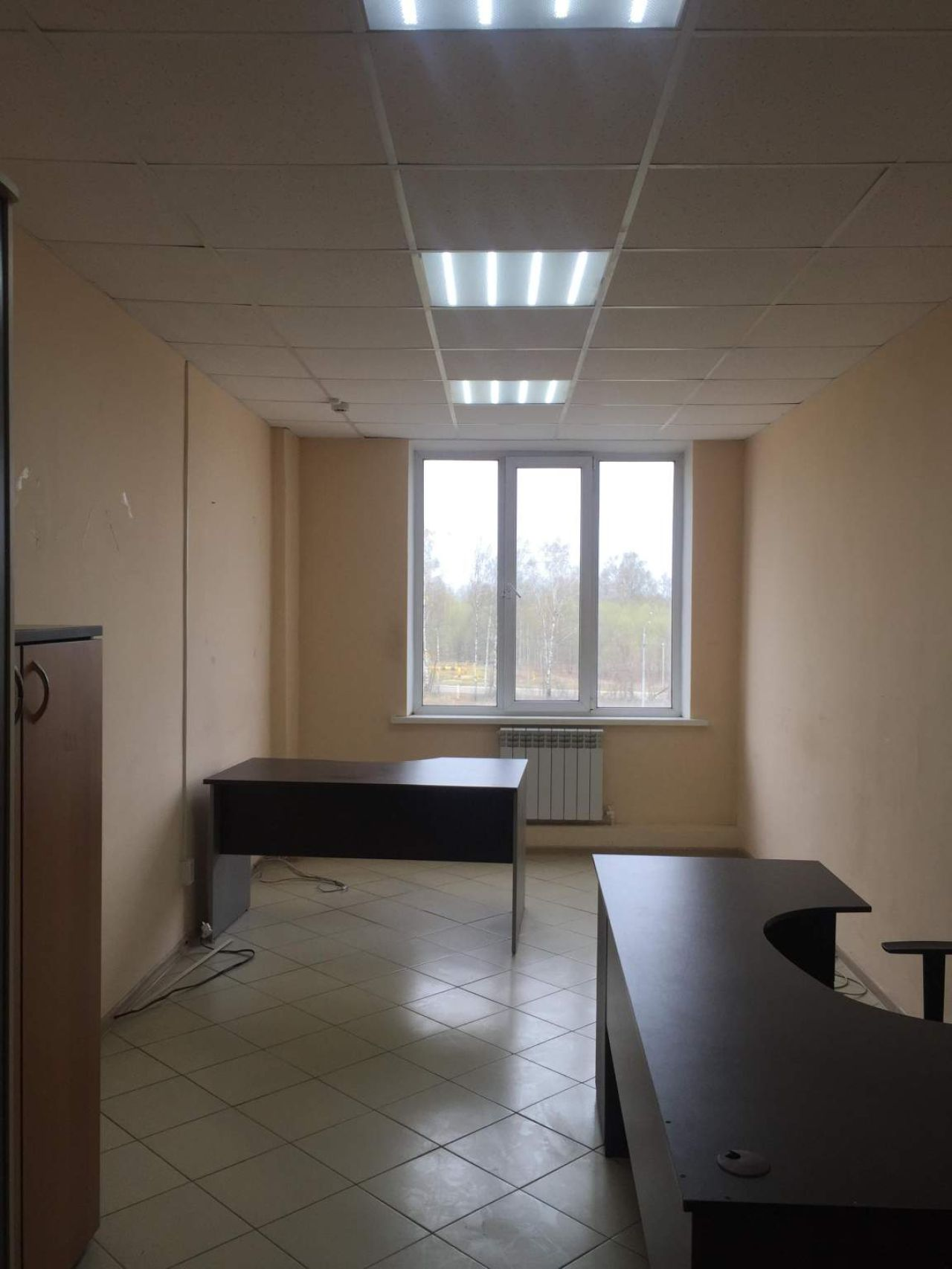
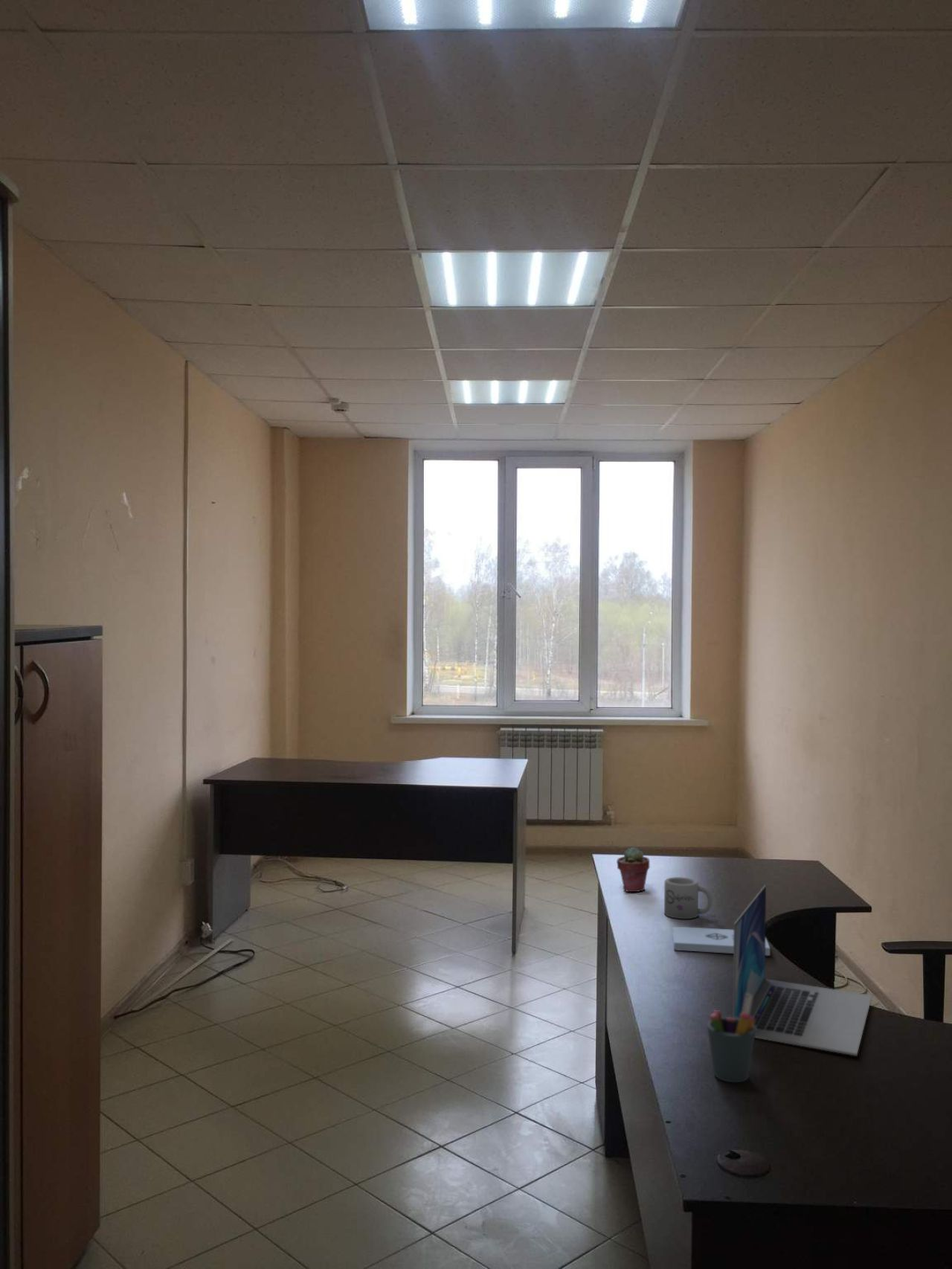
+ pen holder [707,994,756,1083]
+ potted succulent [616,846,650,893]
+ laptop [733,884,872,1057]
+ mug [663,876,713,919]
+ notepad [672,926,771,957]
